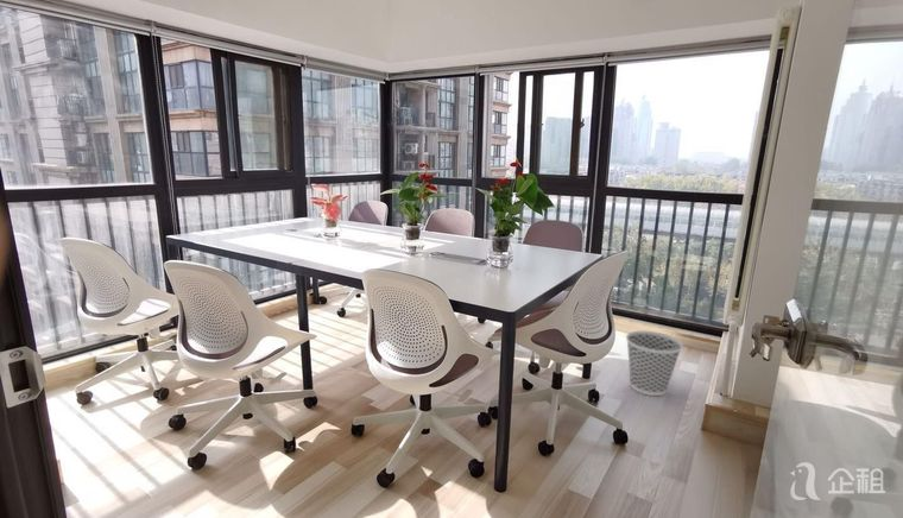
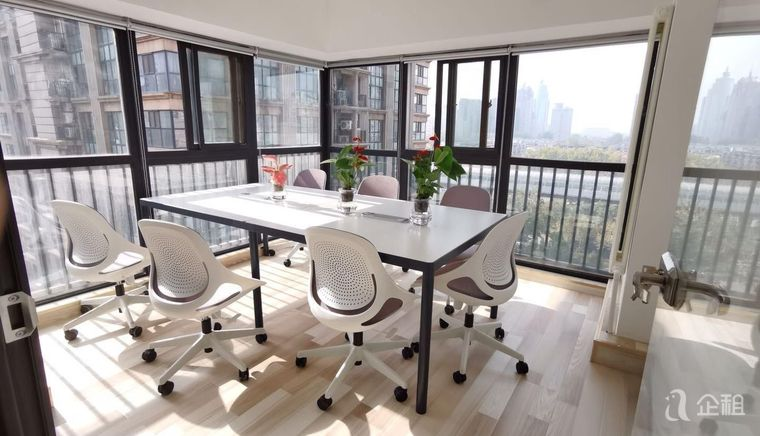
- wastebasket [625,330,684,397]
